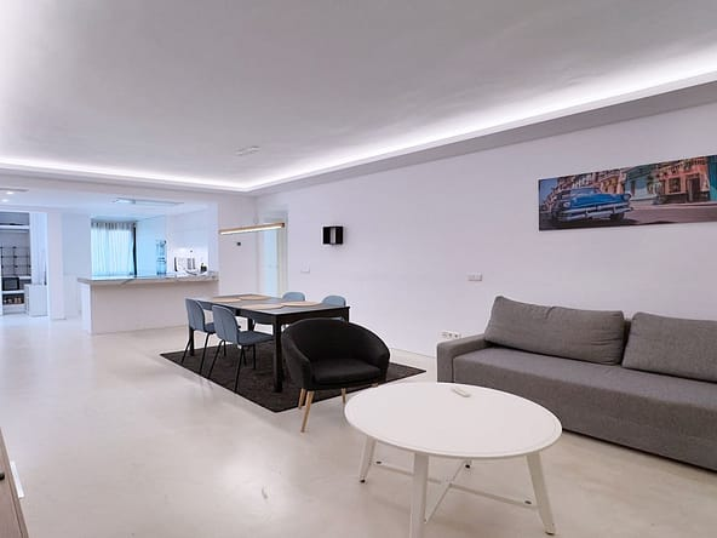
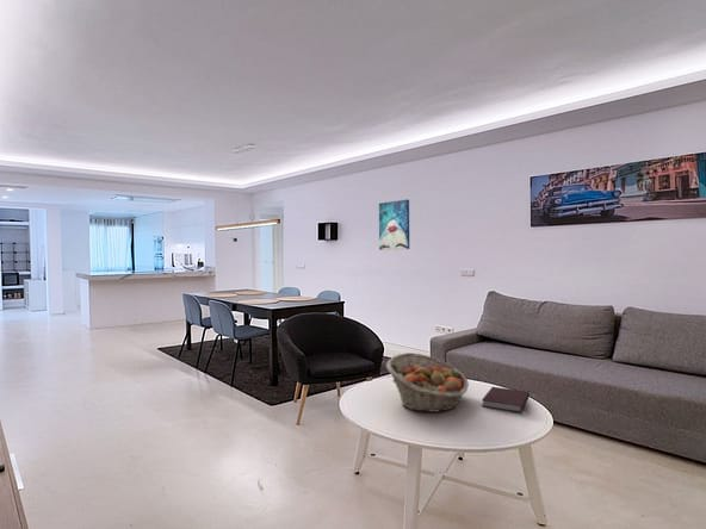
+ notebook [481,386,531,413]
+ wall art [378,199,410,251]
+ fruit basket [385,351,470,413]
